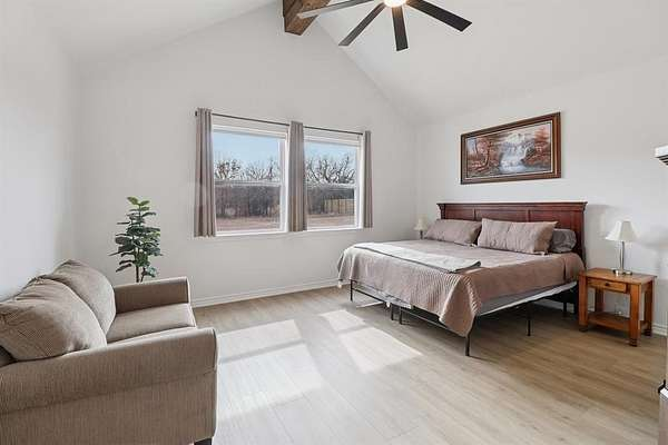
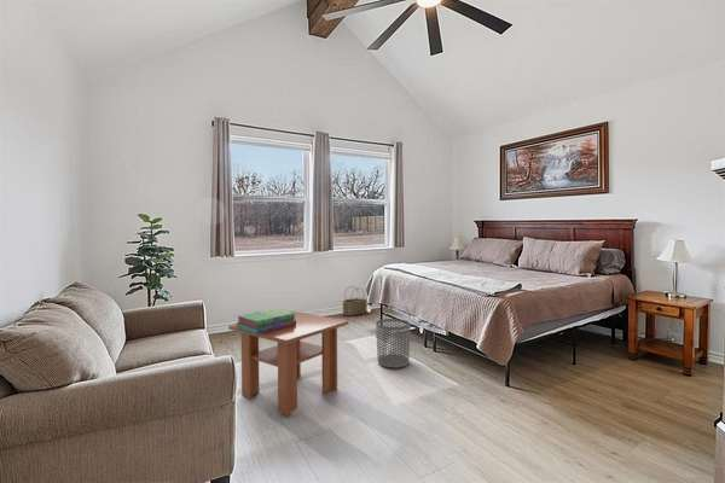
+ coffee table [227,310,349,417]
+ stack of books [234,308,296,334]
+ waste bin [375,318,412,369]
+ wicker basket [341,285,369,316]
